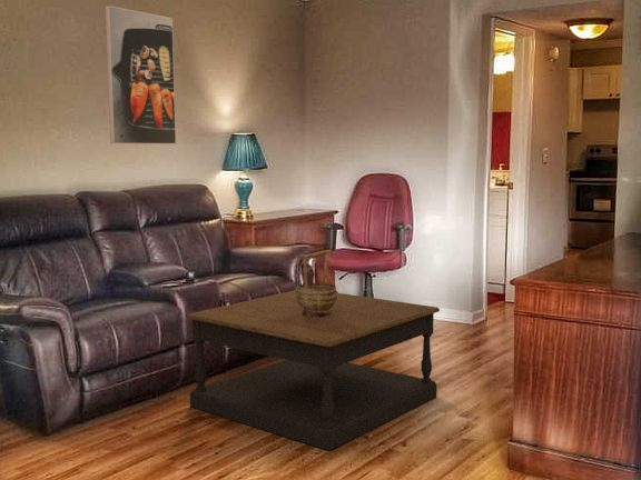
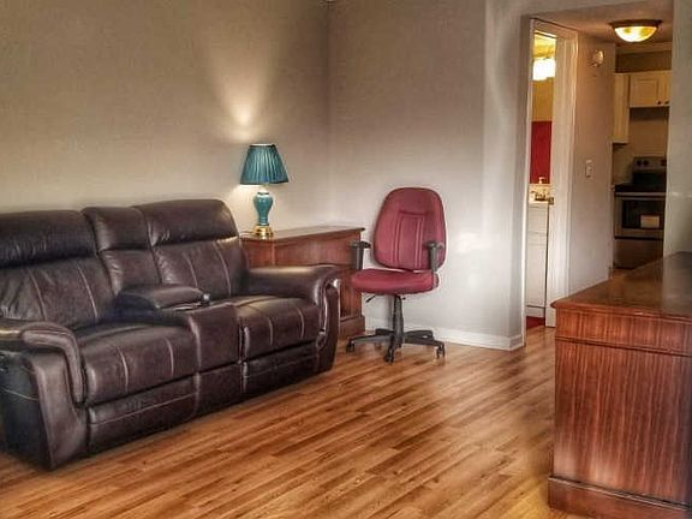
- decorative bowl [295,249,338,318]
- coffee table [185,289,441,451]
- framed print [105,4,177,146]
